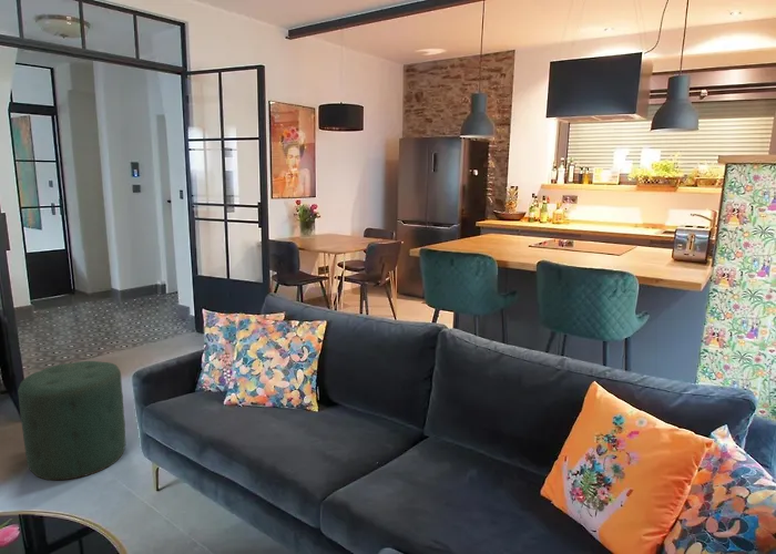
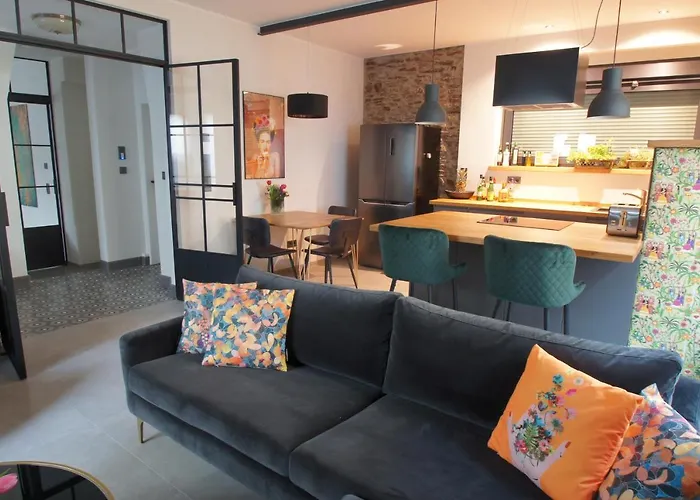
- ottoman [17,360,126,481]
